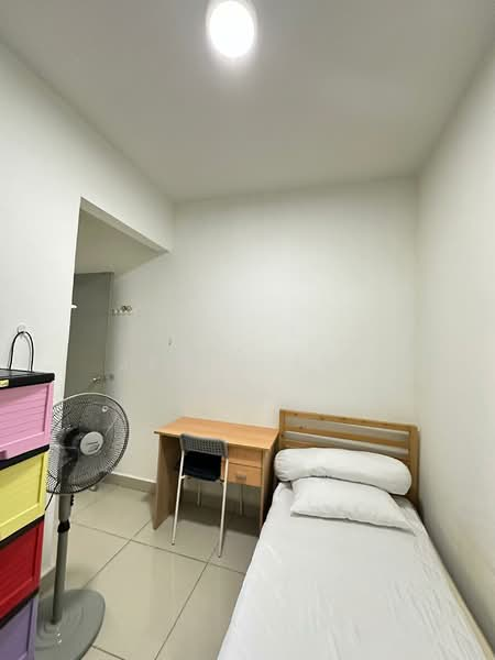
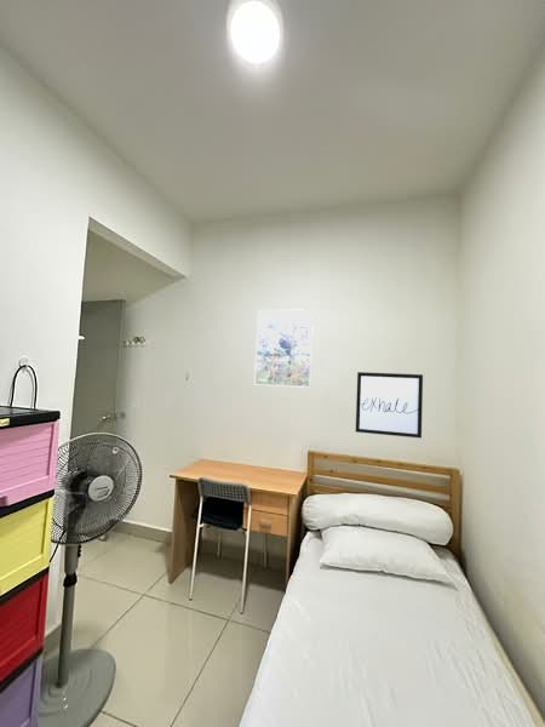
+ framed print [253,308,315,389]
+ wall art [355,371,424,439]
